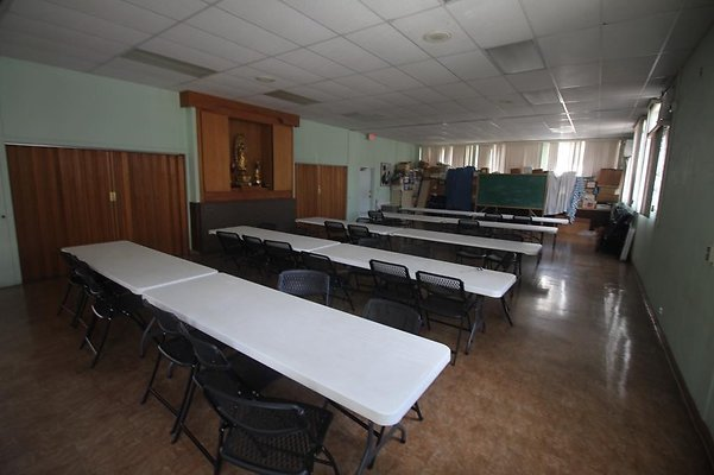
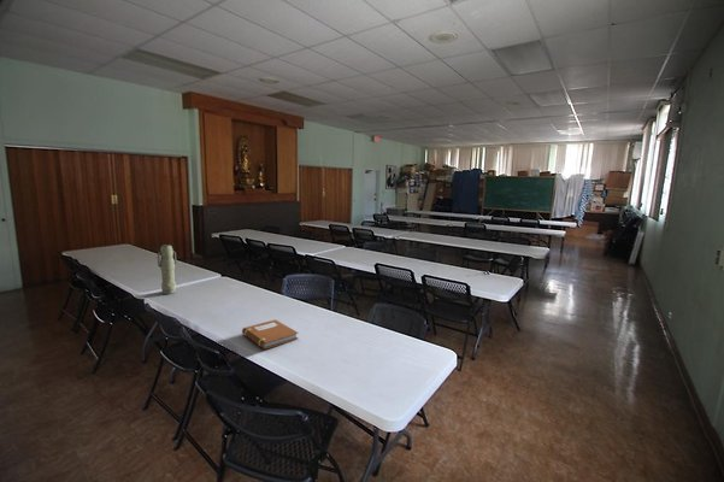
+ notebook [241,318,300,351]
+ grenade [157,243,178,295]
